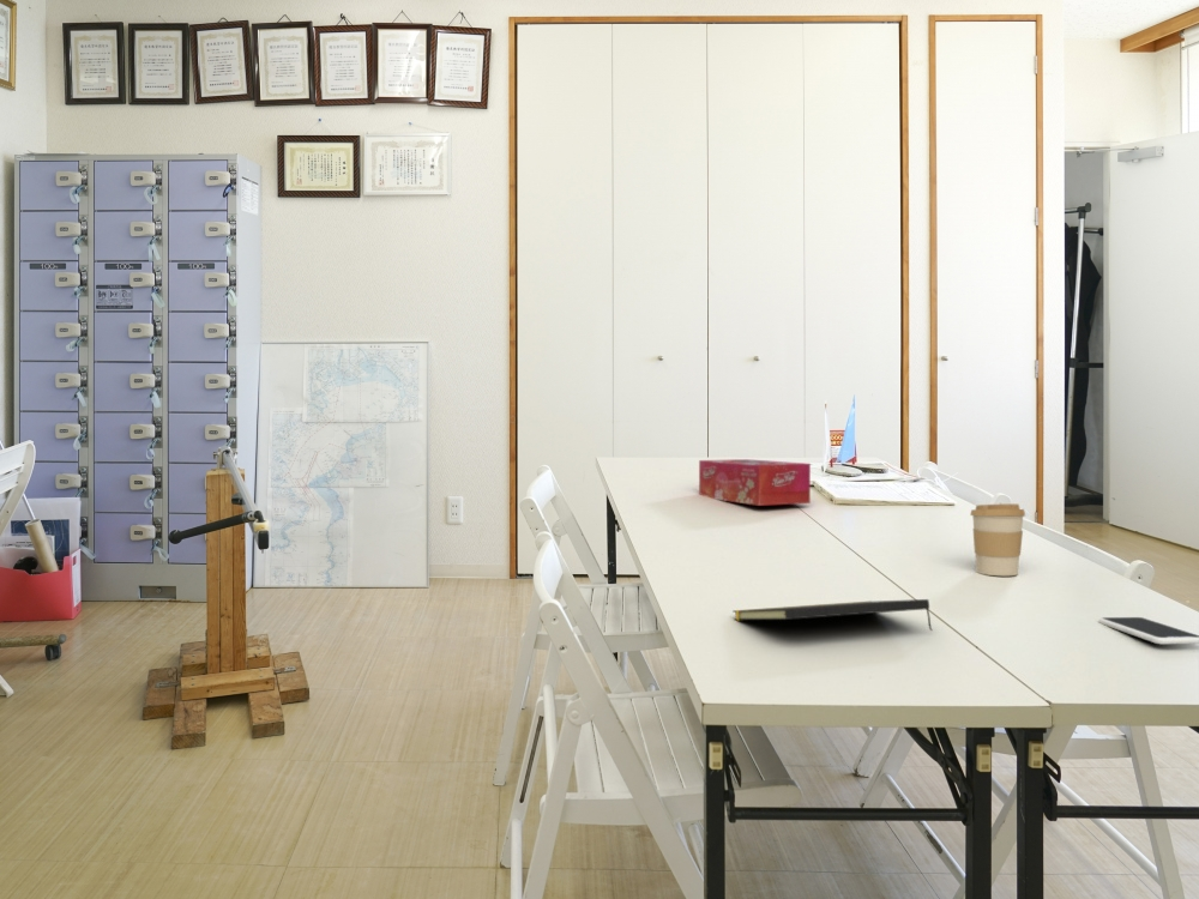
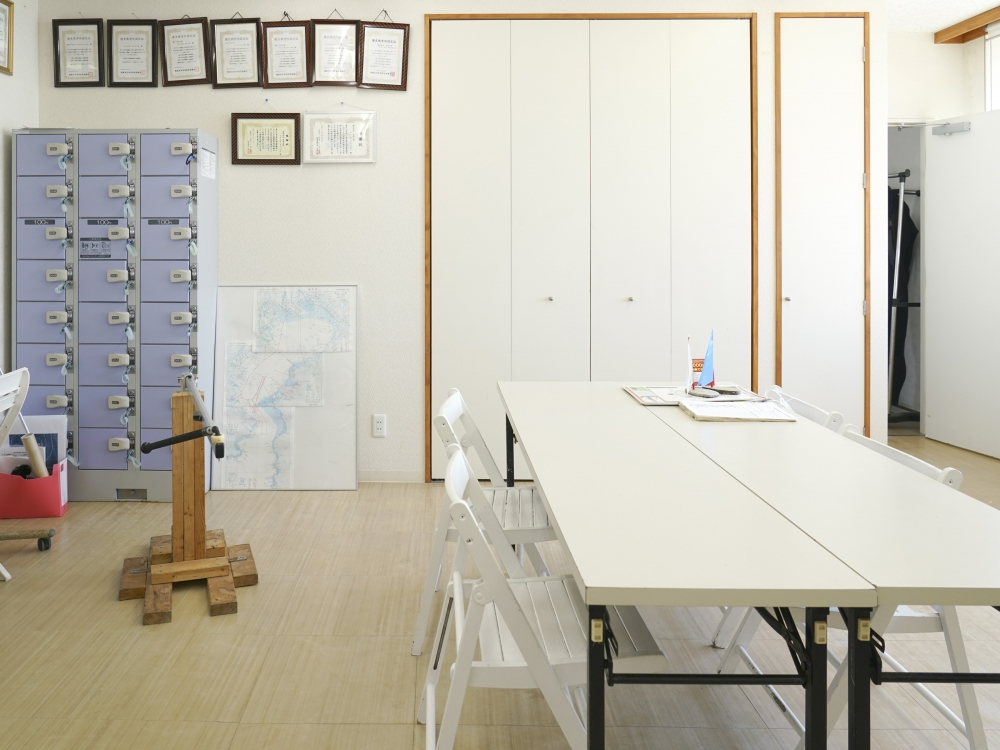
- tissue box [698,458,812,507]
- notepad [731,598,933,632]
- coffee cup [969,502,1026,577]
- smartphone [1097,616,1199,646]
